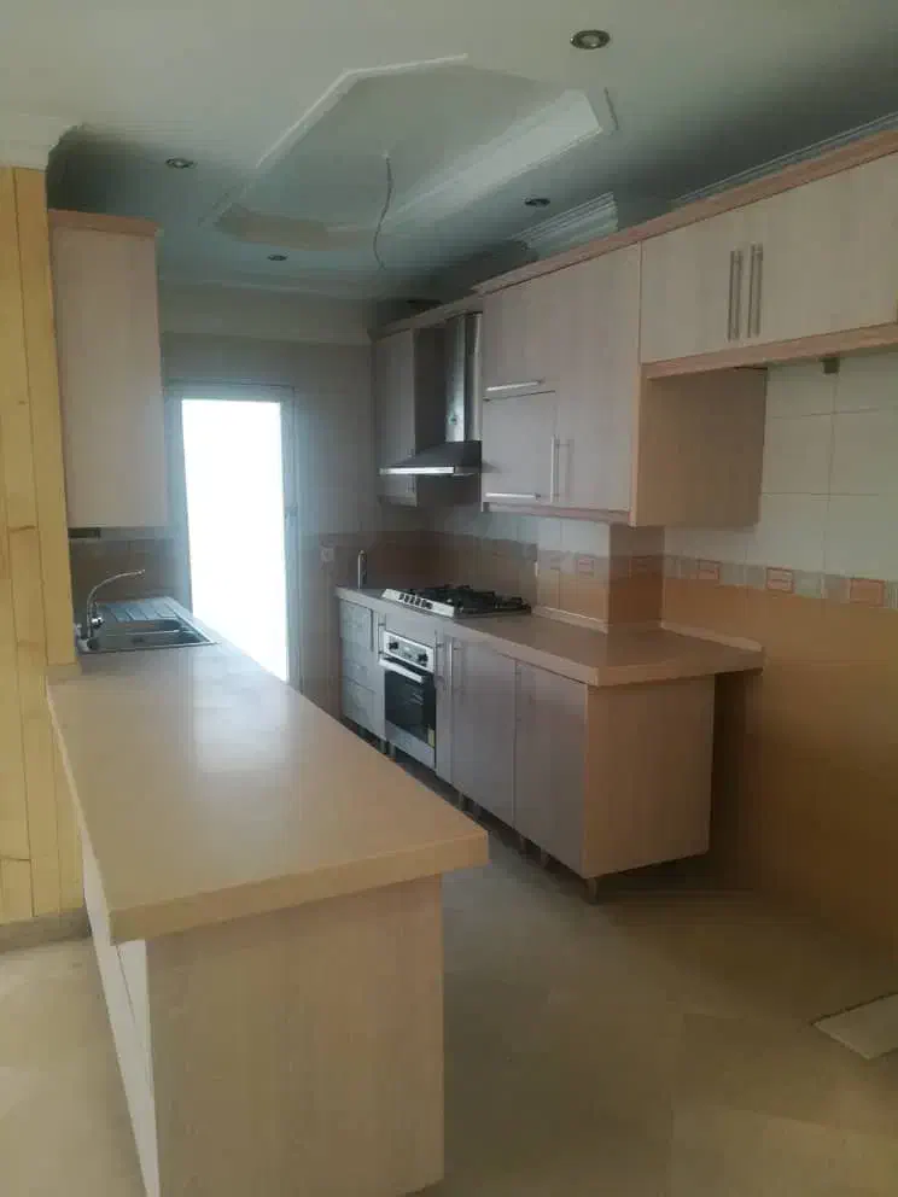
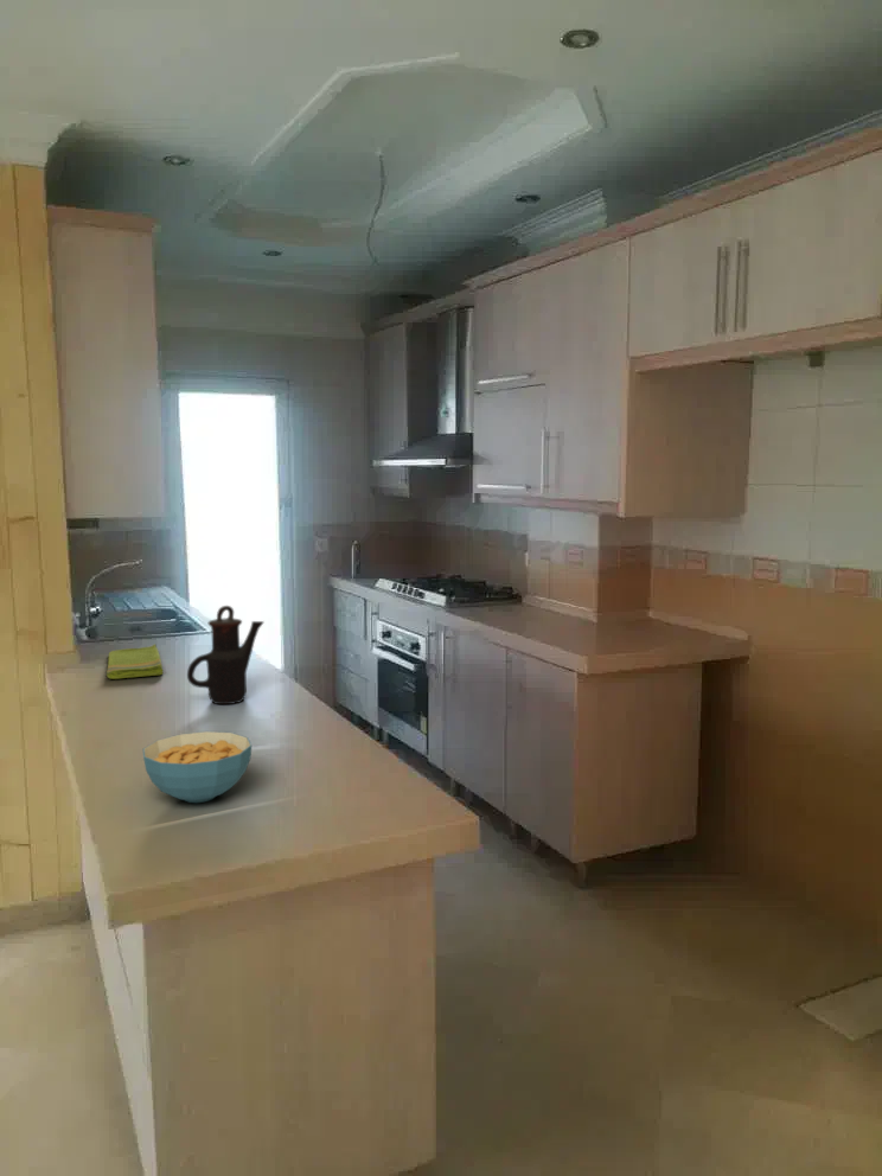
+ teapot [186,605,266,705]
+ dish towel [106,643,165,680]
+ cereal bowl [142,730,253,804]
